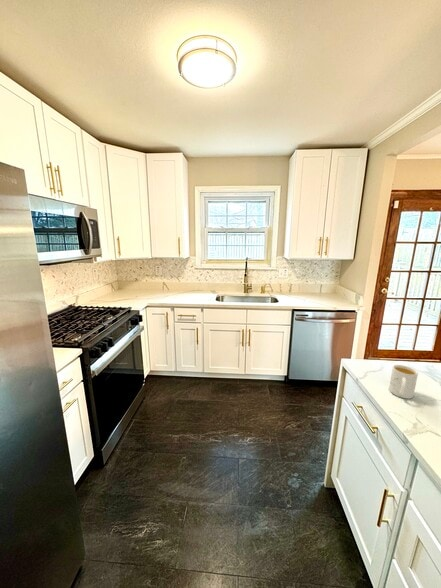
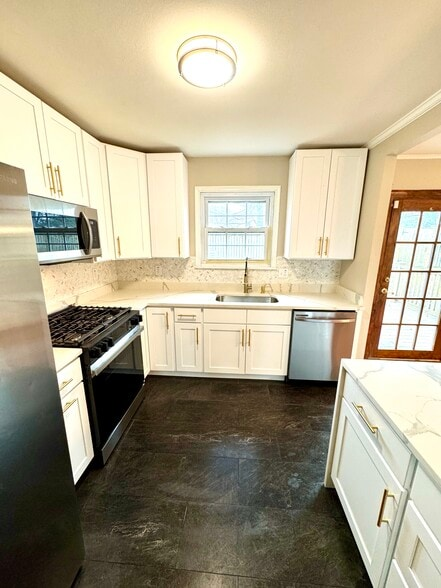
- mug [388,364,419,400]
